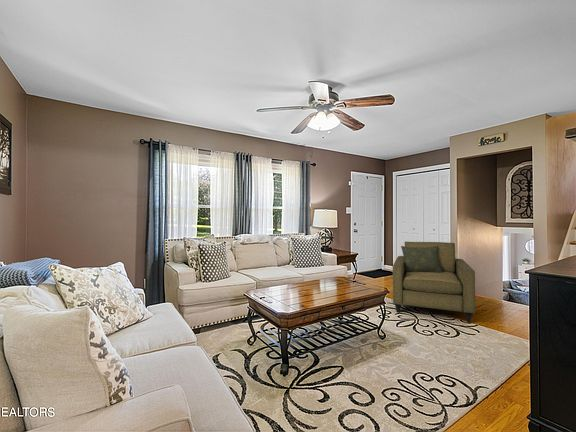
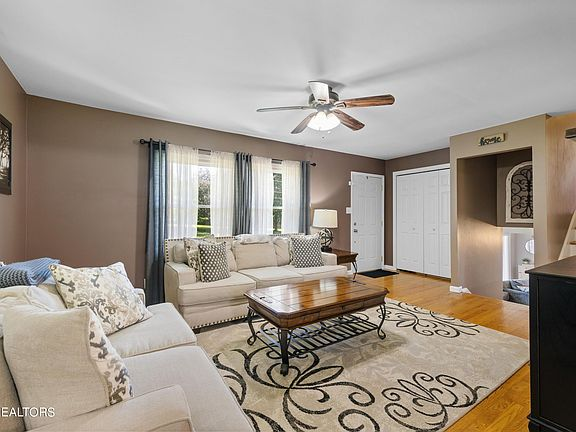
- armchair [392,241,476,324]
